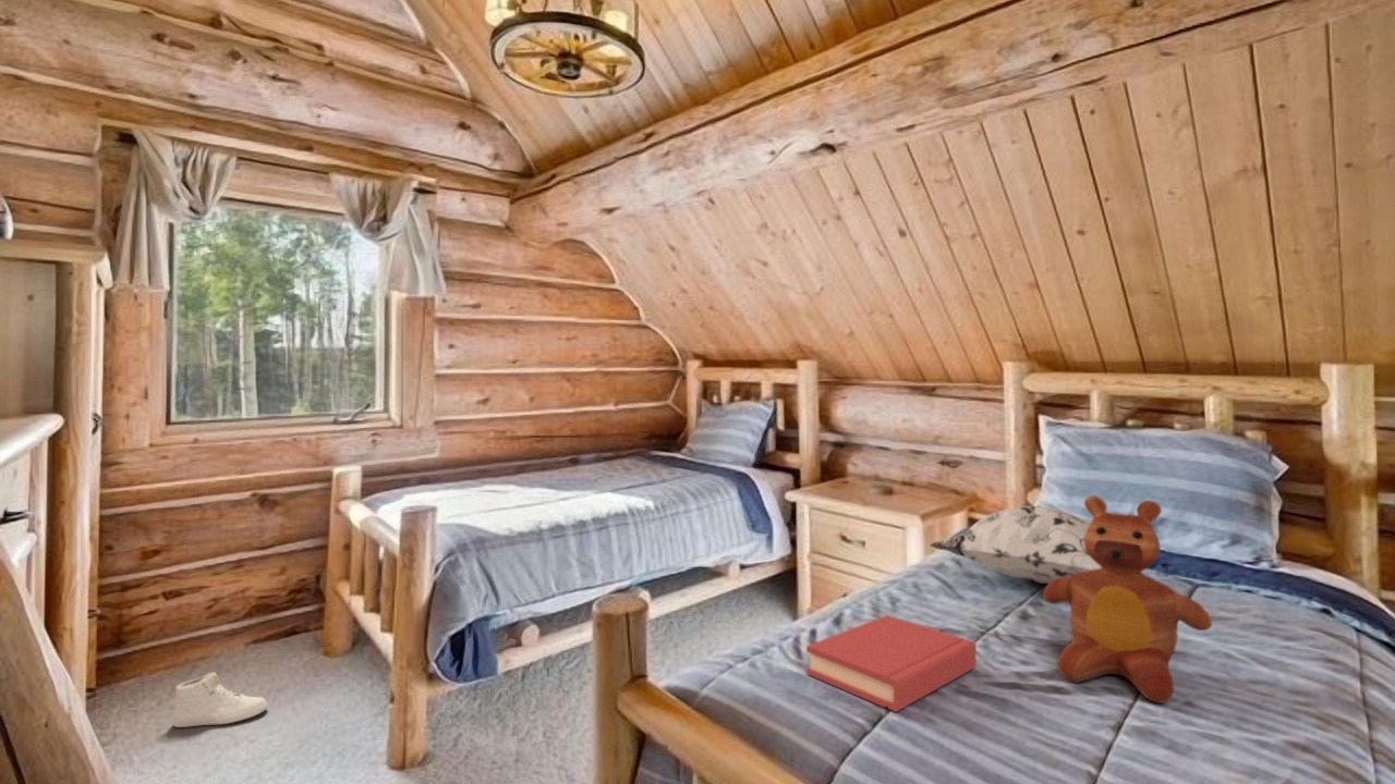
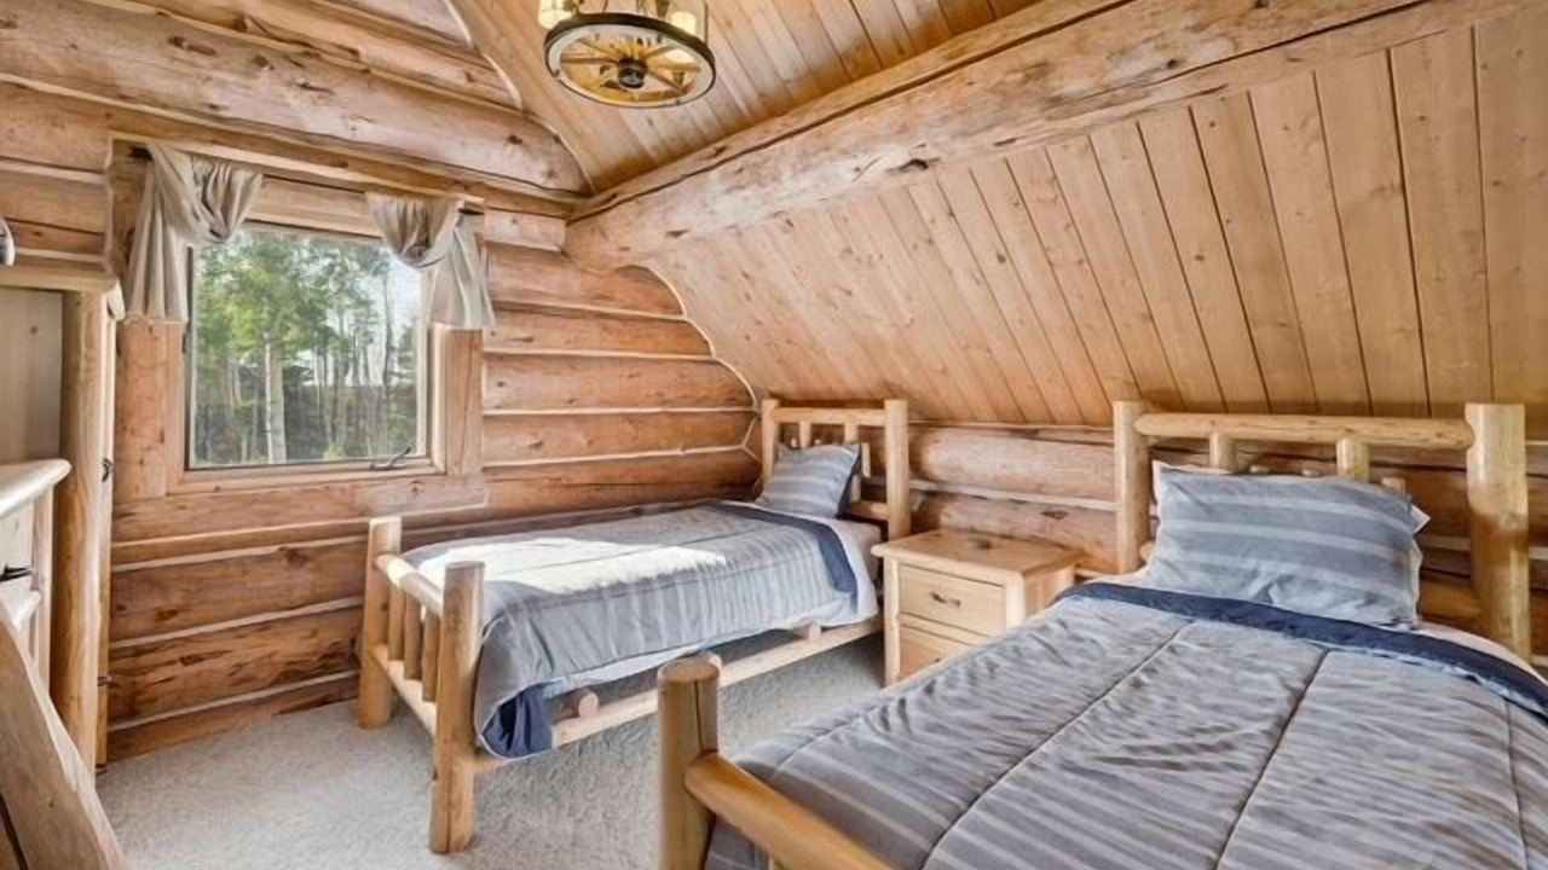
- sneaker [172,671,269,728]
- teddy bear [1042,494,1213,705]
- decorative pillow [929,504,1102,585]
- hardback book [805,614,978,713]
